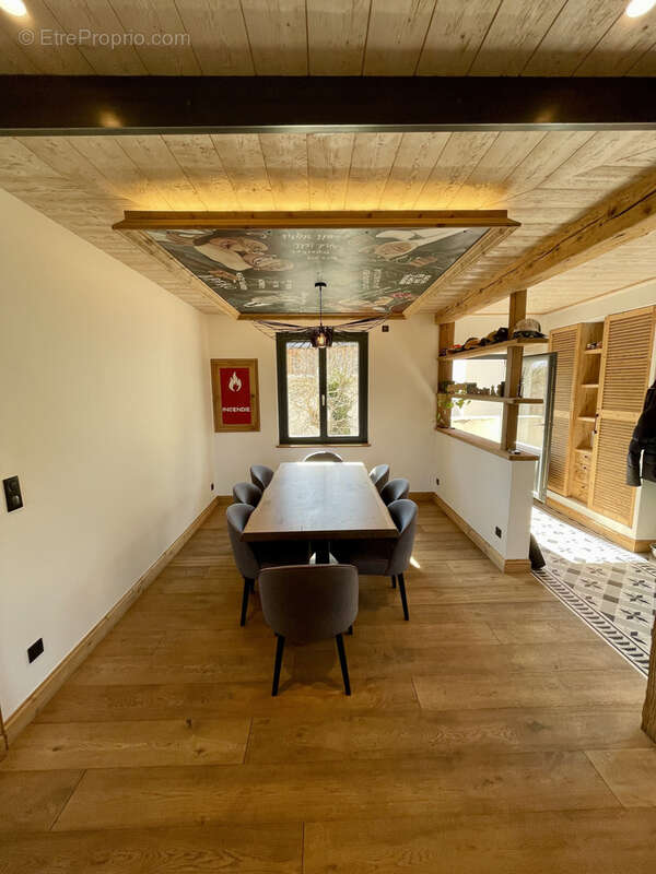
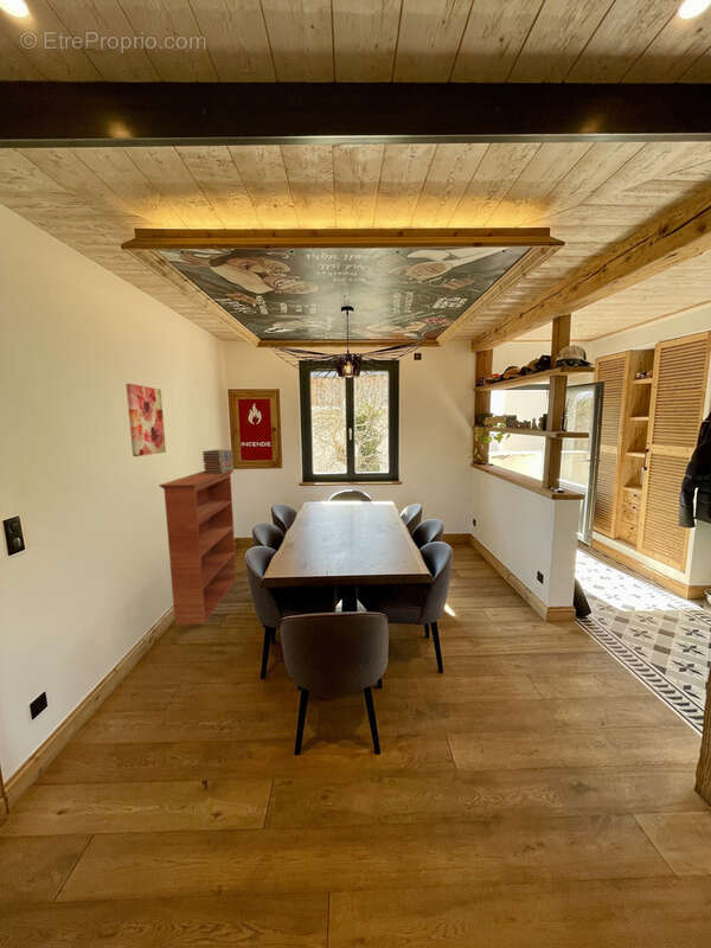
+ book stack [201,449,233,474]
+ bookcase [158,469,238,626]
+ wall art [124,383,167,457]
